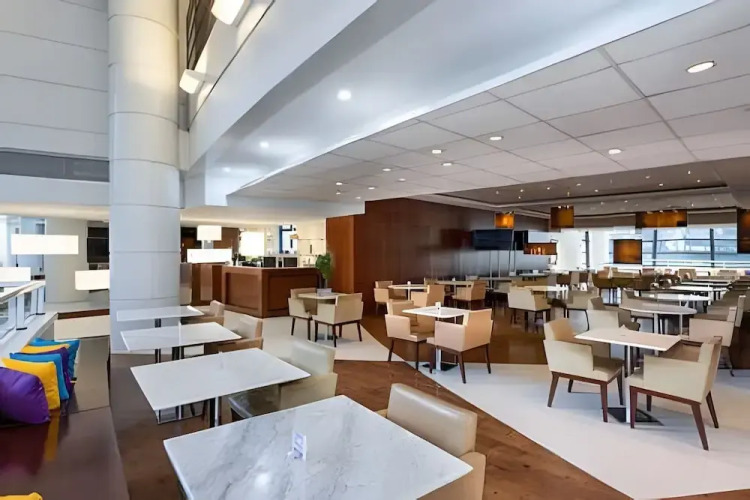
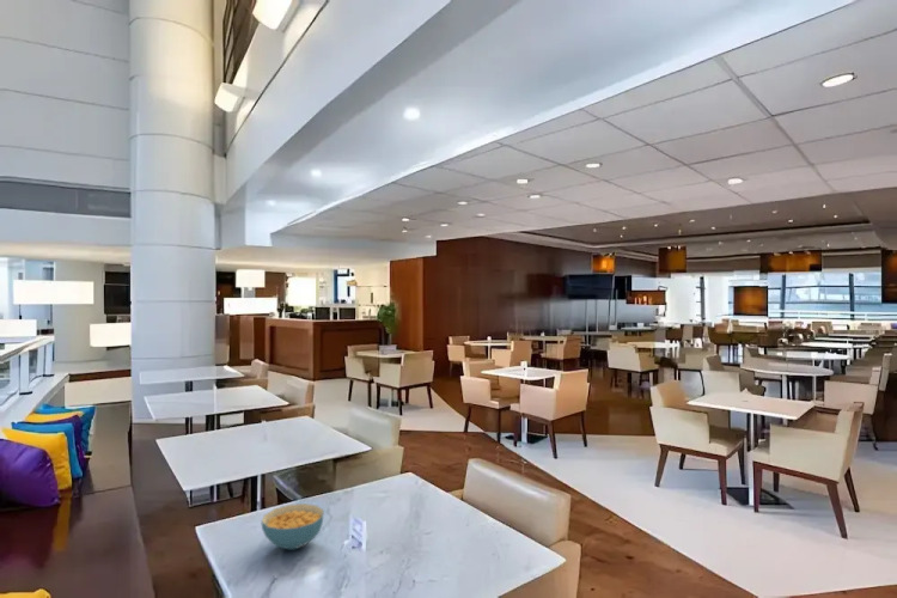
+ cereal bowl [260,502,325,551]
